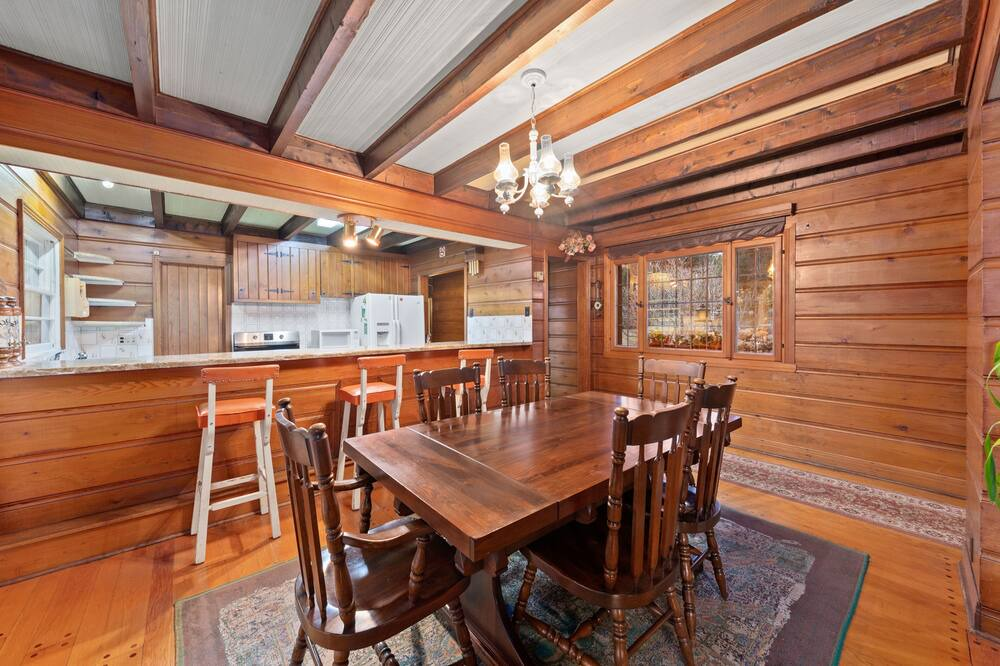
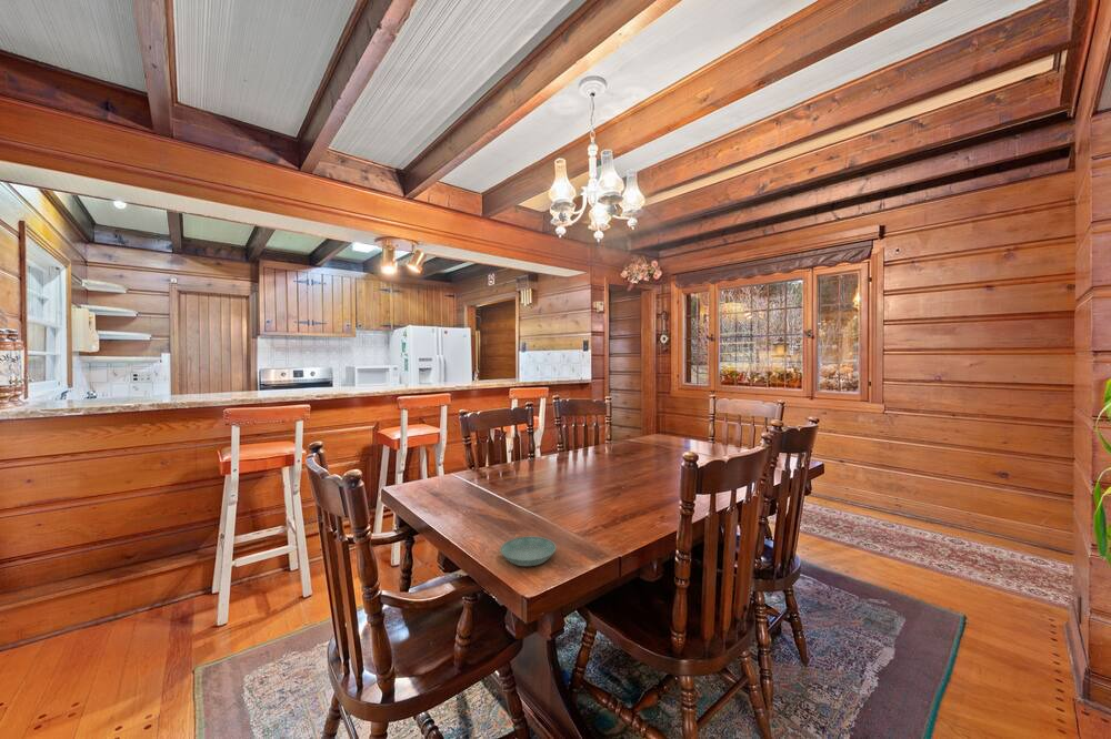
+ saucer [499,536,557,567]
